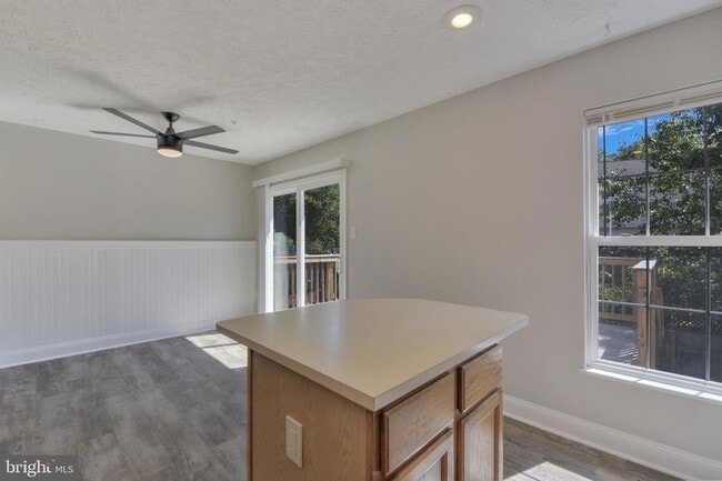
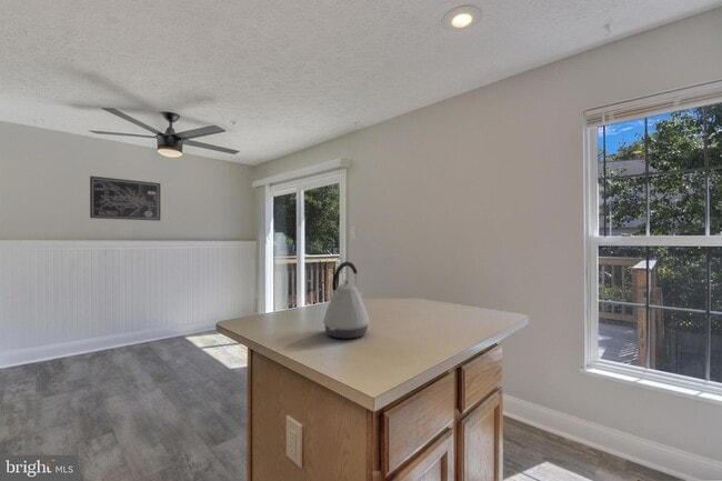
+ kettle [322,261,370,340]
+ wall art [89,176,161,222]
